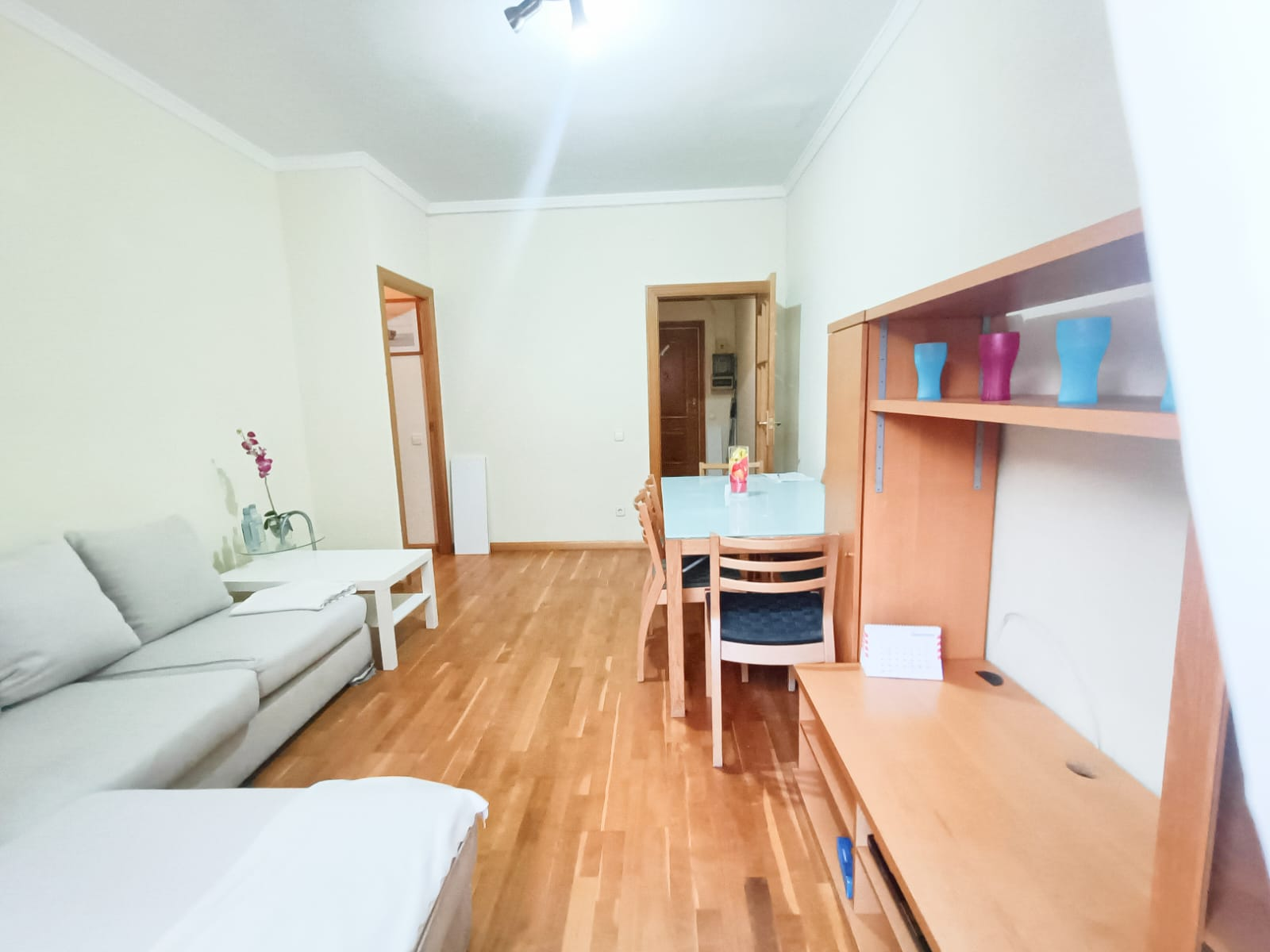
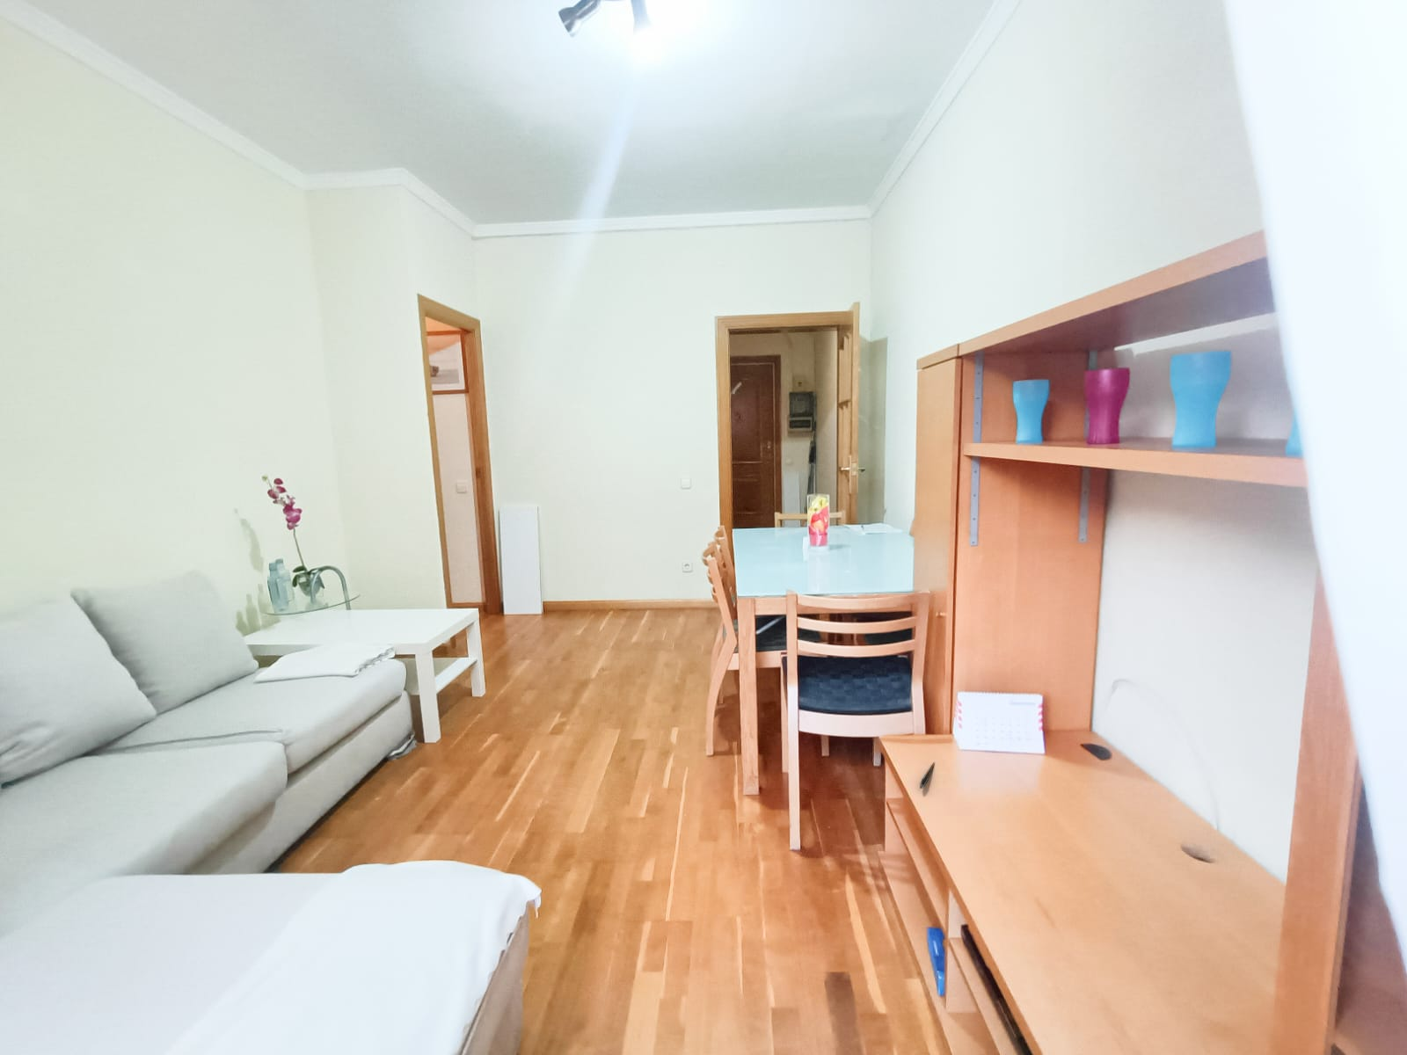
+ pen [918,761,936,789]
